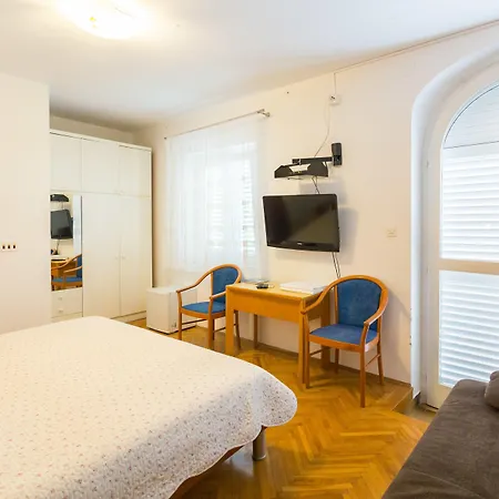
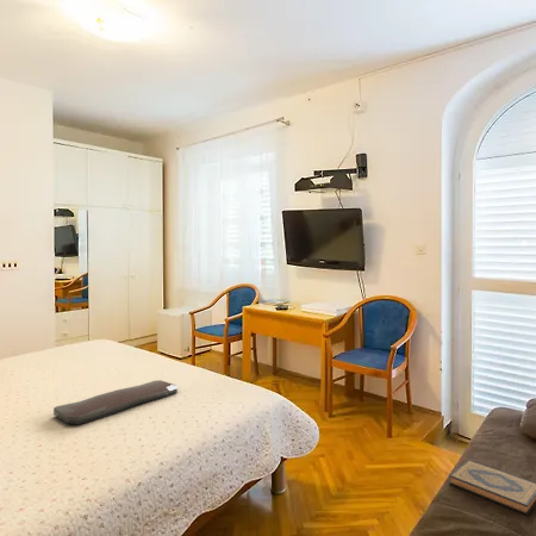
+ hardback book [448,459,536,516]
+ serving tray [52,379,179,425]
